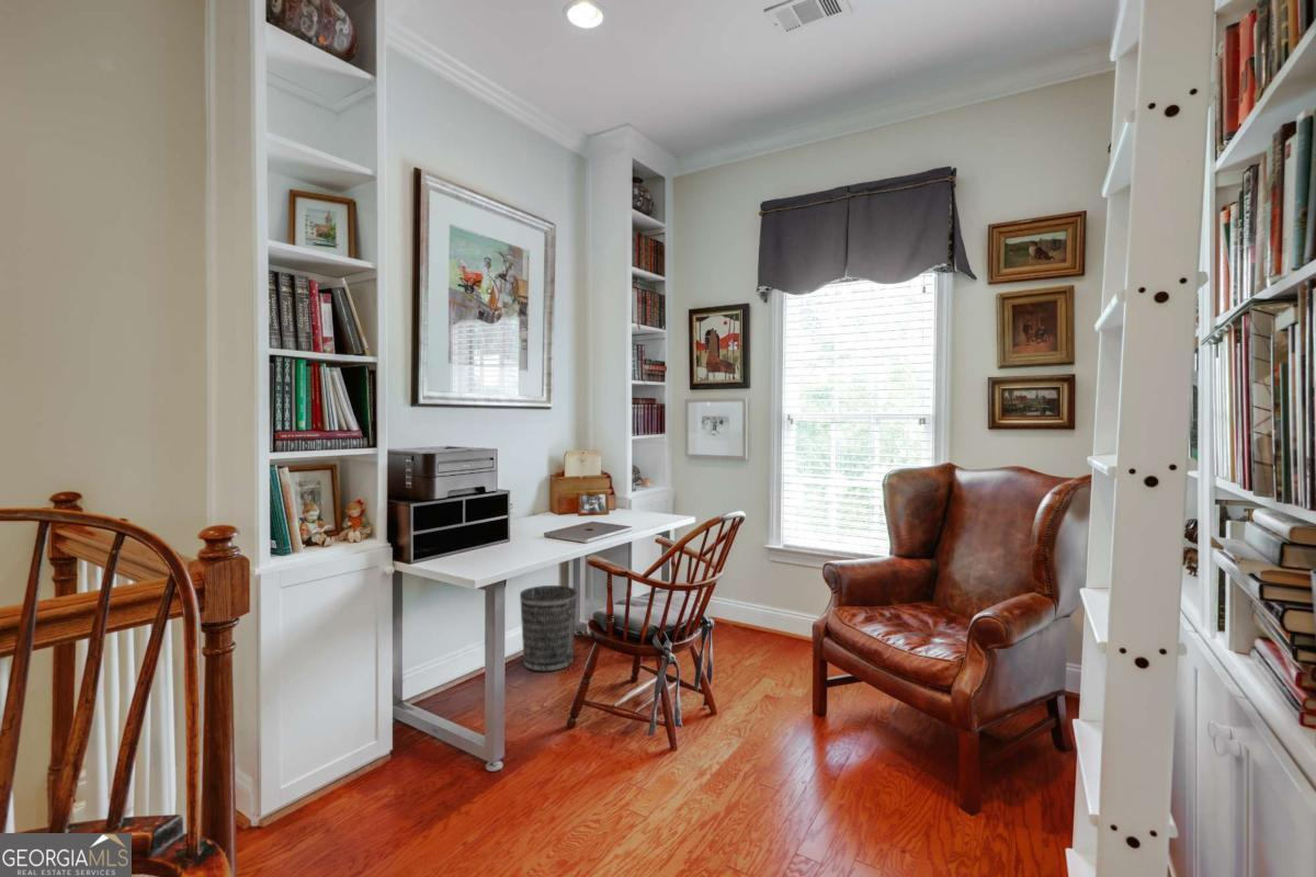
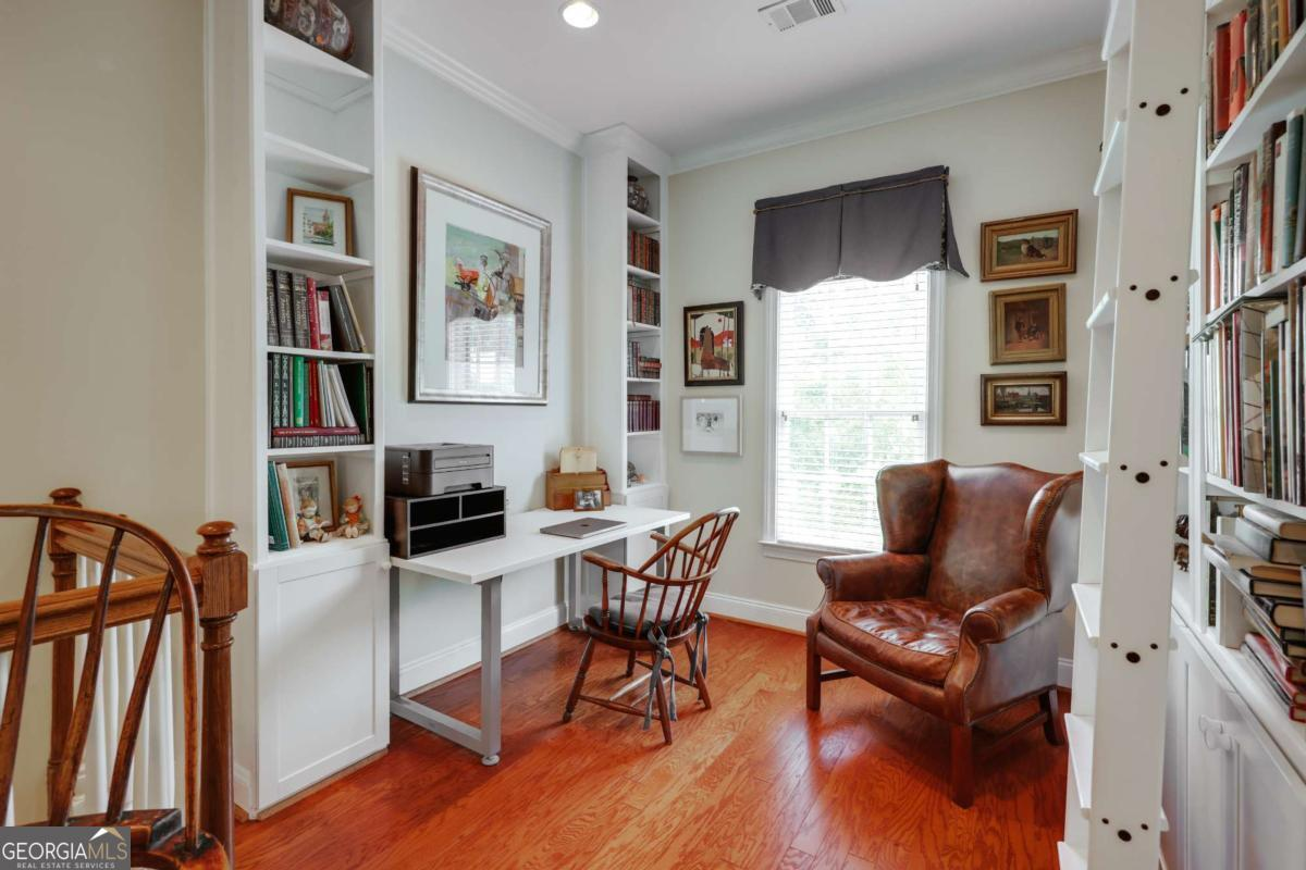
- wastebasket [519,584,578,673]
